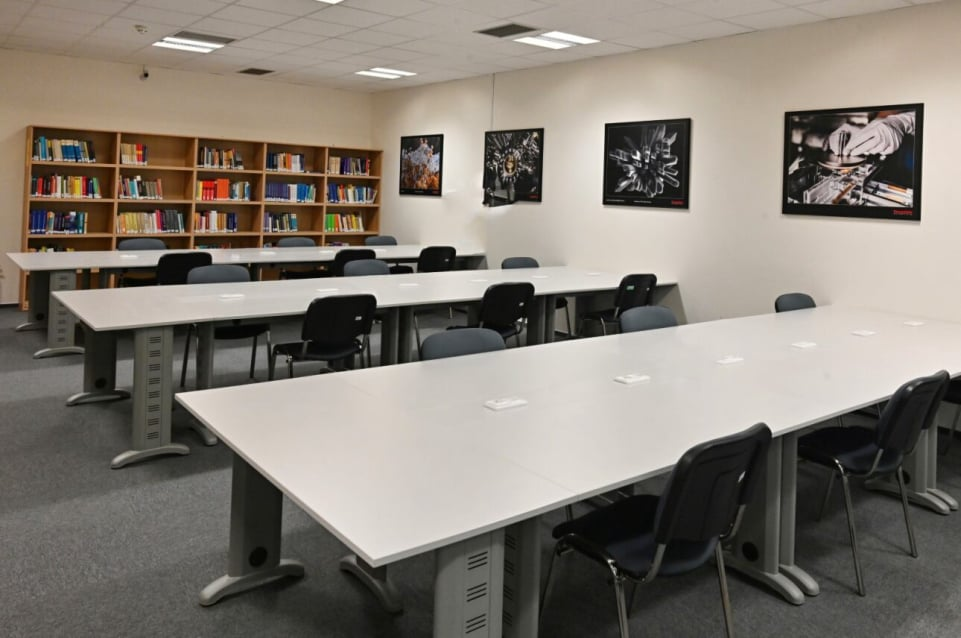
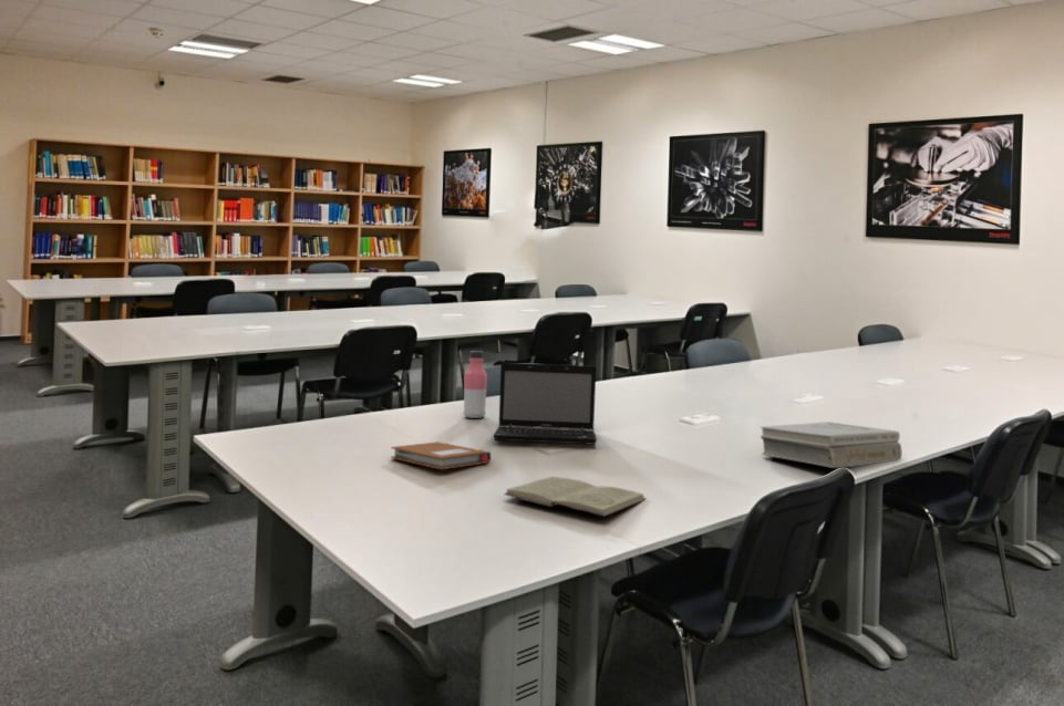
+ books [760,421,903,469]
+ laptop [492,362,598,446]
+ notebook [390,440,492,470]
+ book [503,476,648,518]
+ water bottle [462,350,488,419]
